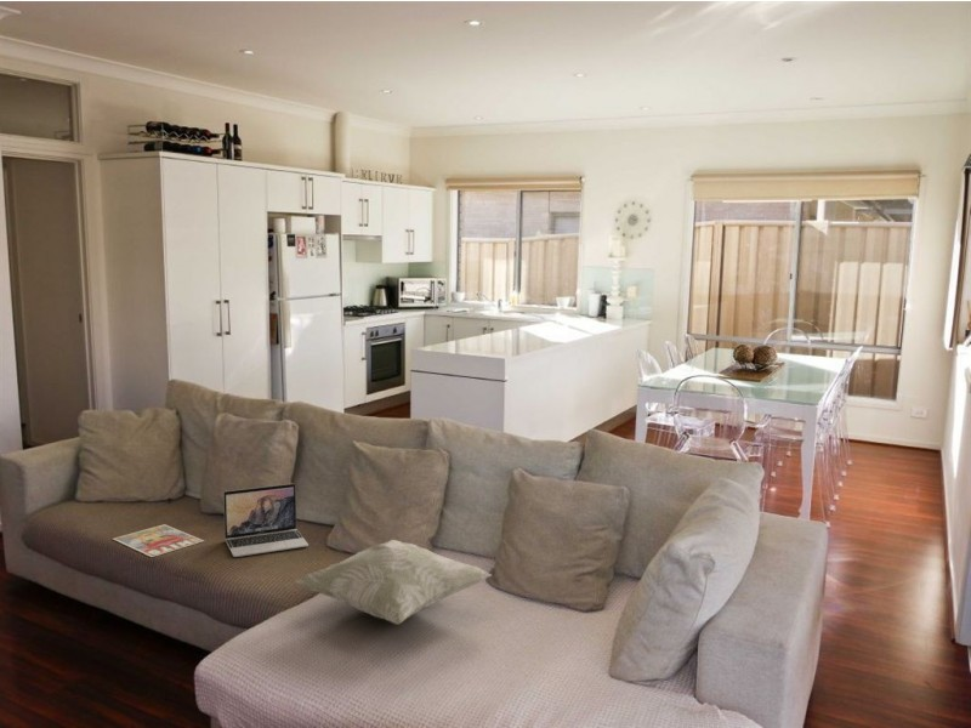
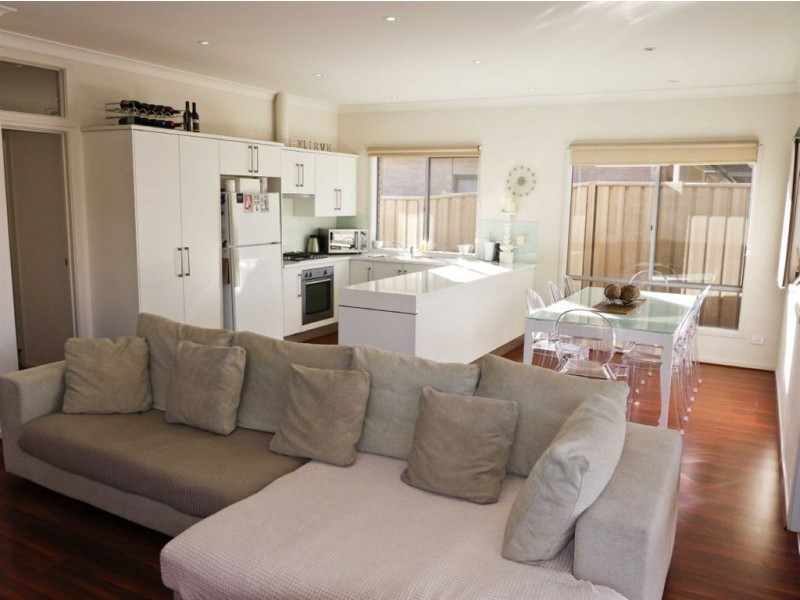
- laptop [222,483,310,558]
- magazine [112,523,205,558]
- decorative pillow [294,539,493,626]
